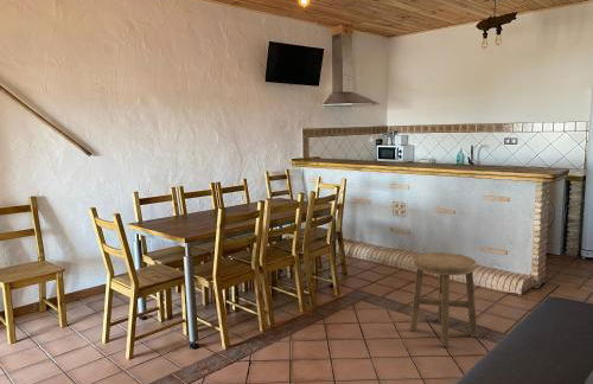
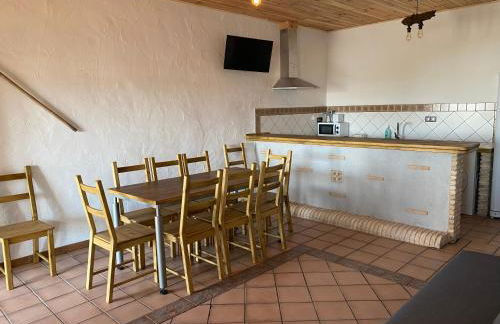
- stool [409,251,478,348]
